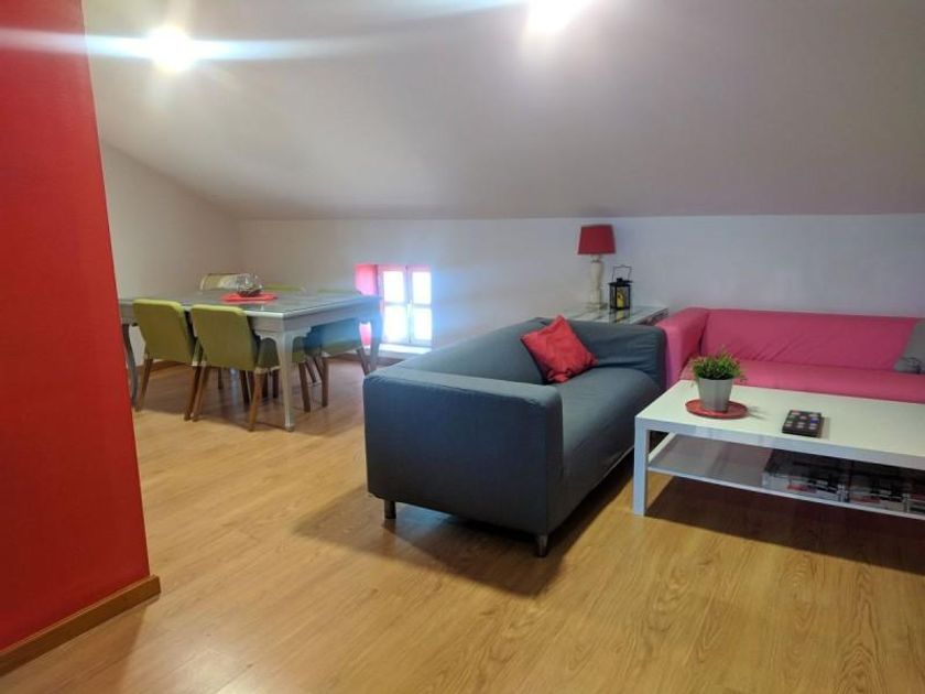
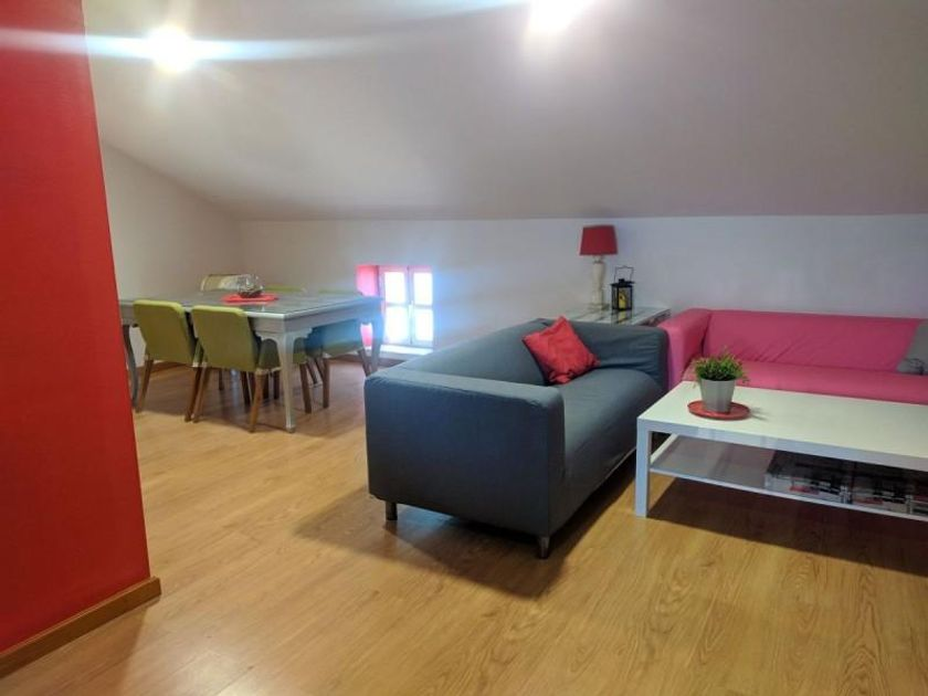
- remote control [781,409,823,437]
